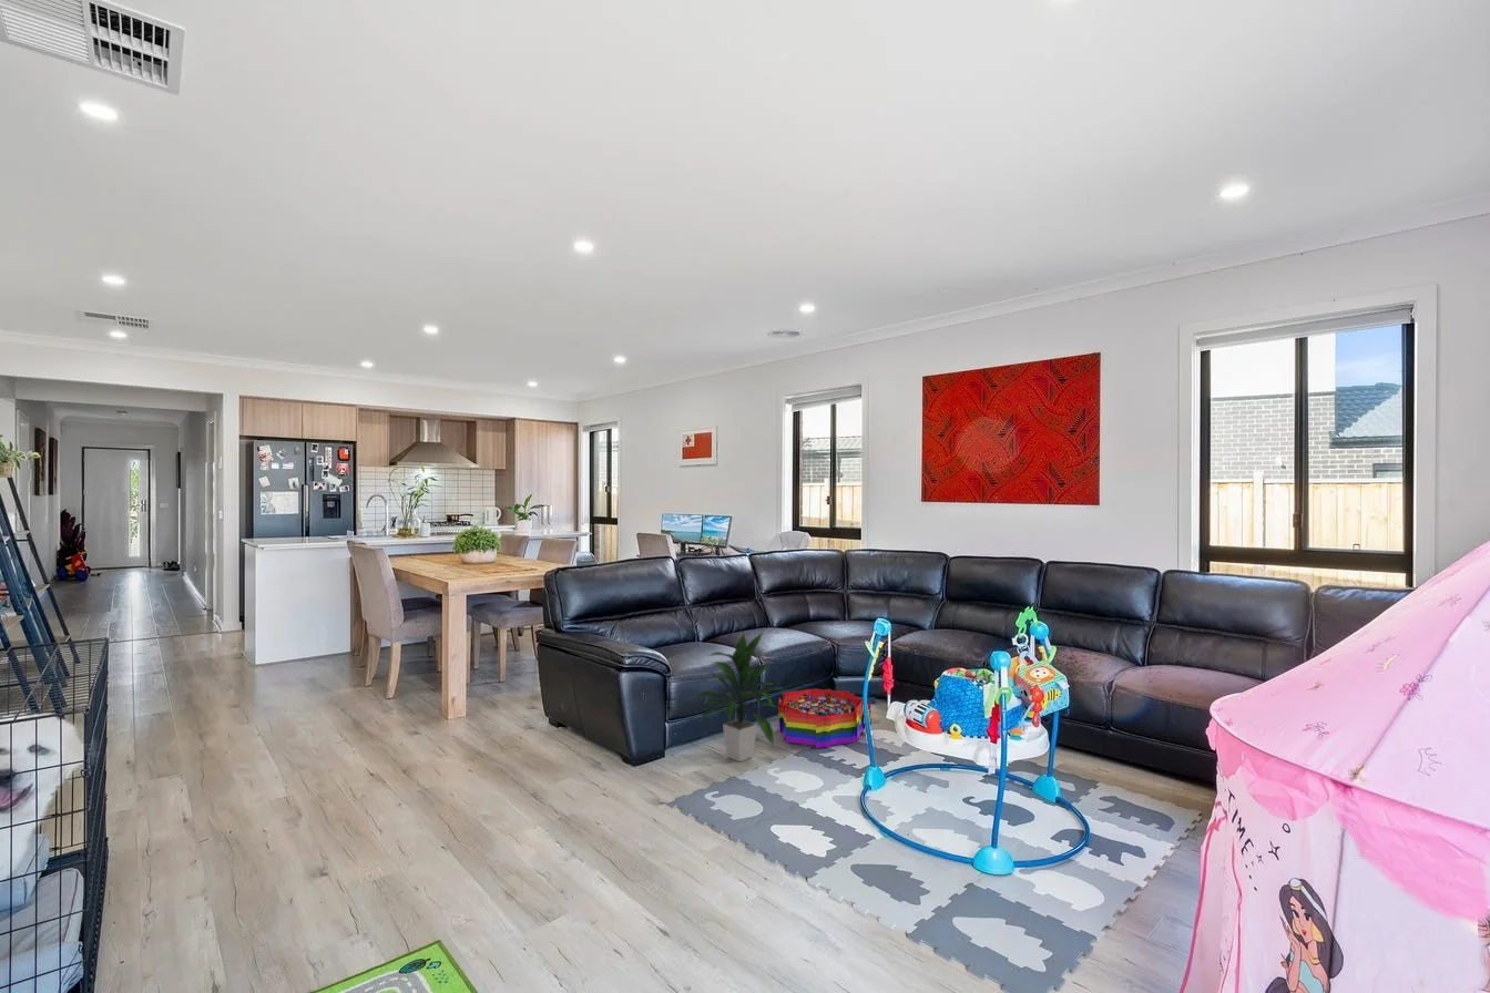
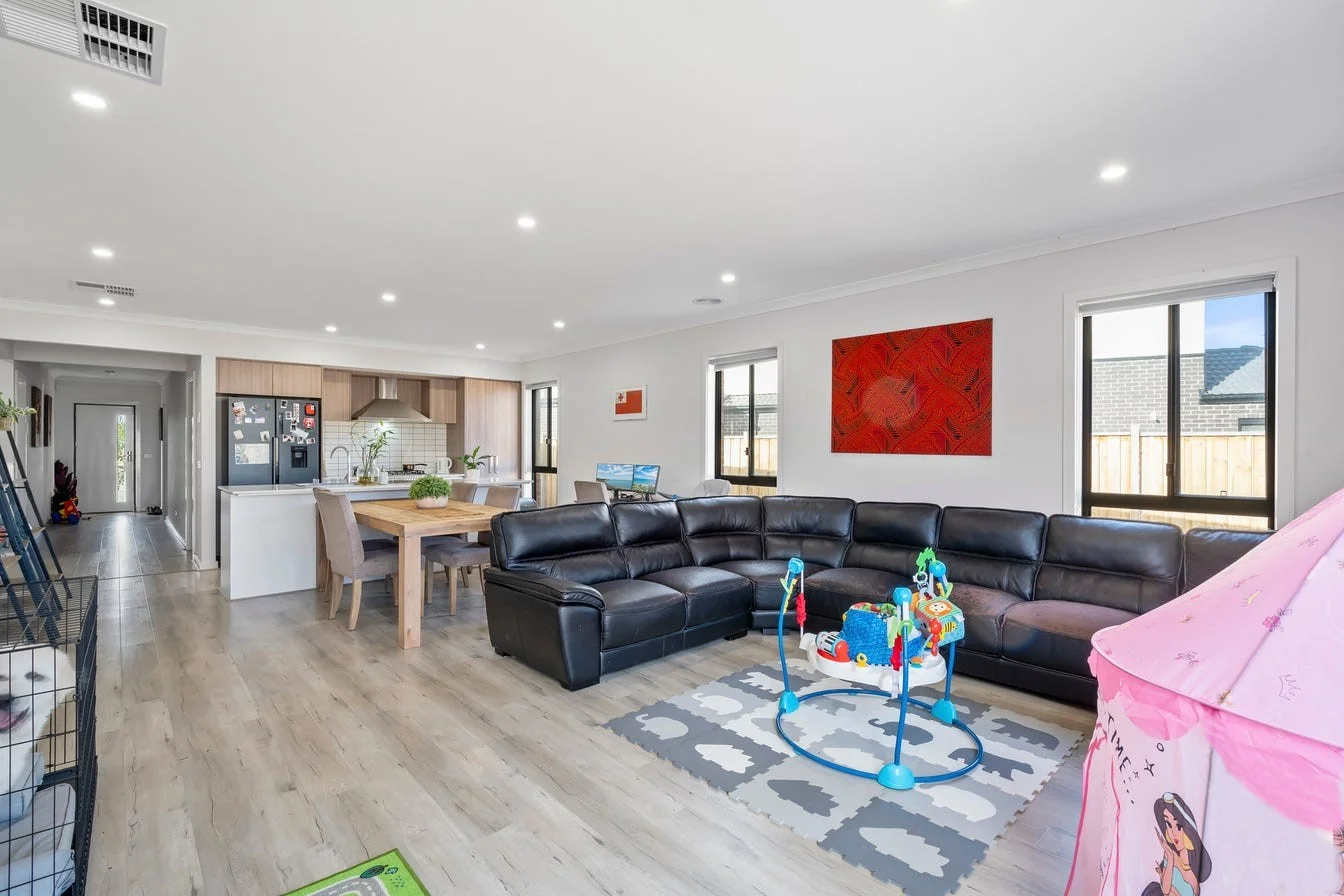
- indoor plant [687,629,782,762]
- storage bin [777,687,872,749]
